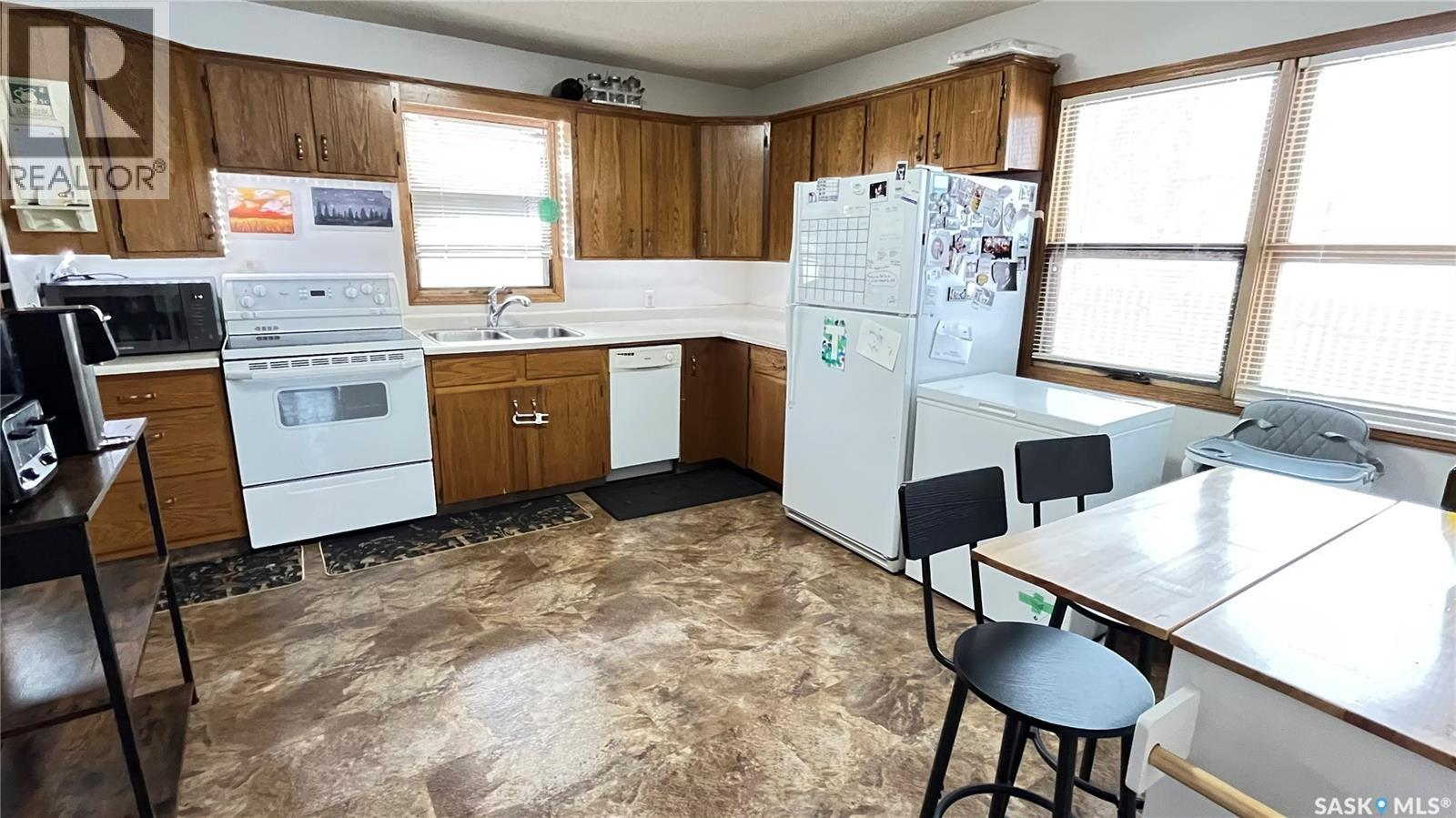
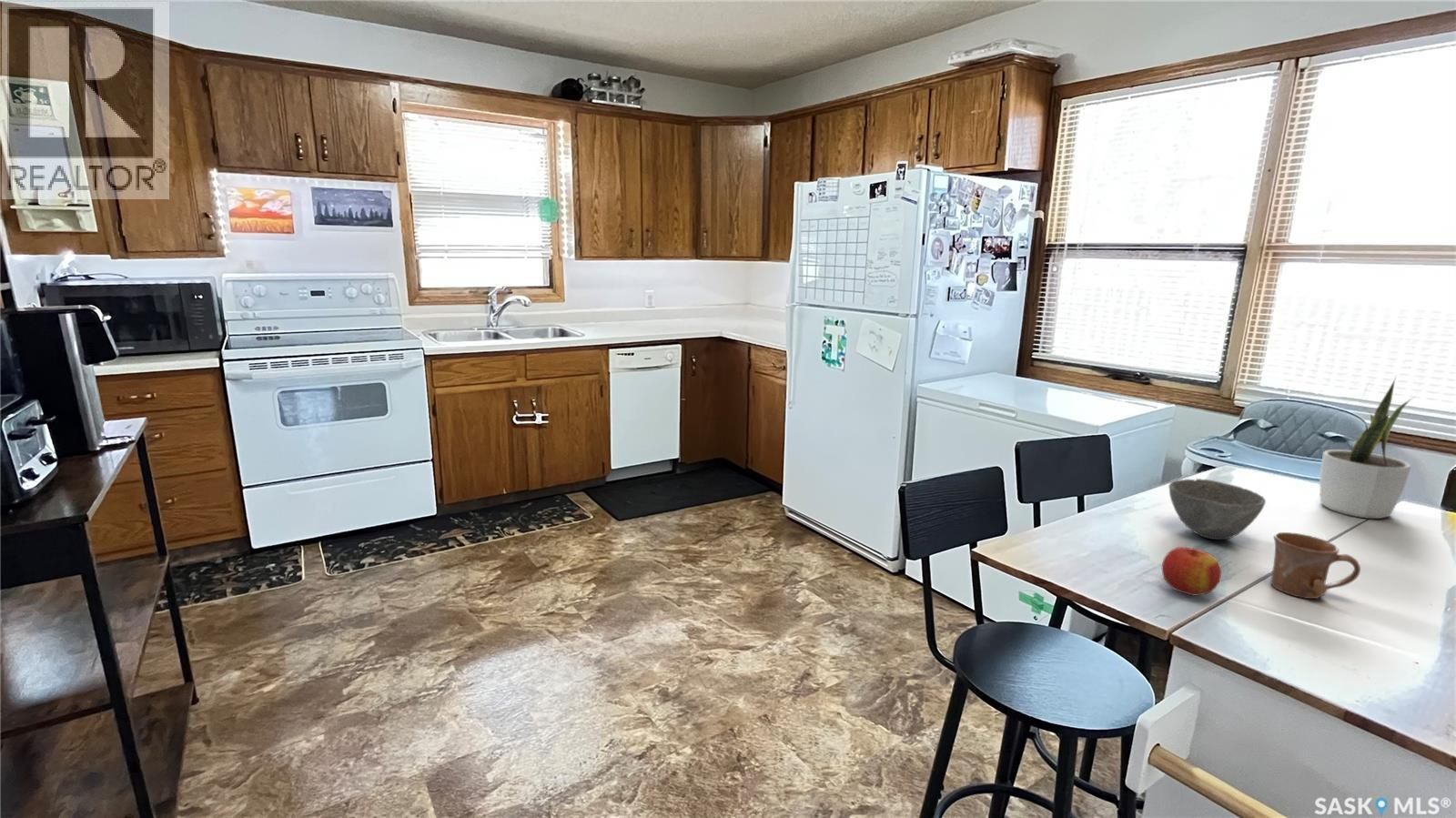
+ mug [1269,531,1361,600]
+ bowl [1168,478,1267,540]
+ potted plant [1319,376,1414,520]
+ apple [1161,546,1222,597]
